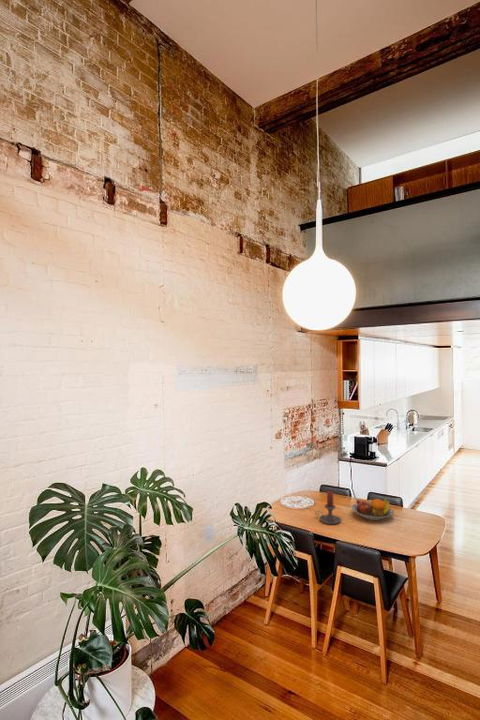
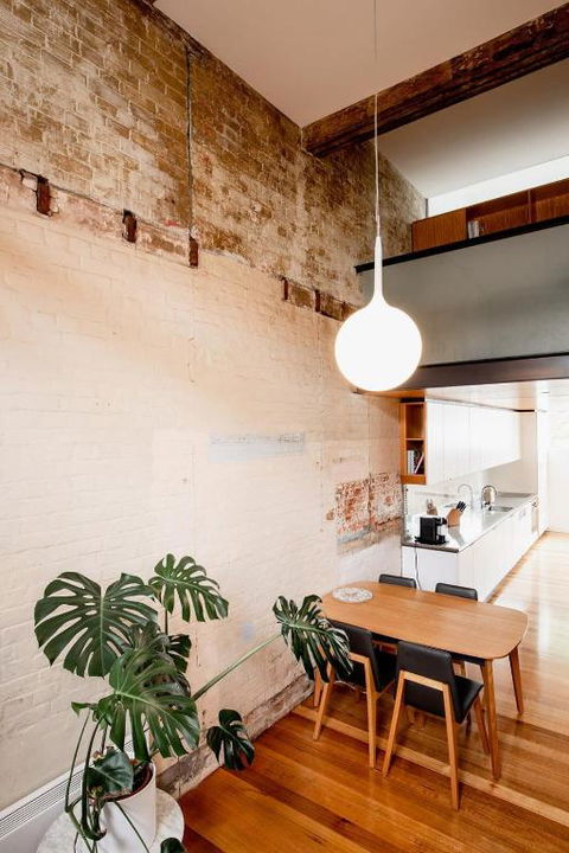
- candle holder [314,490,342,525]
- fruit bowl [351,497,395,521]
